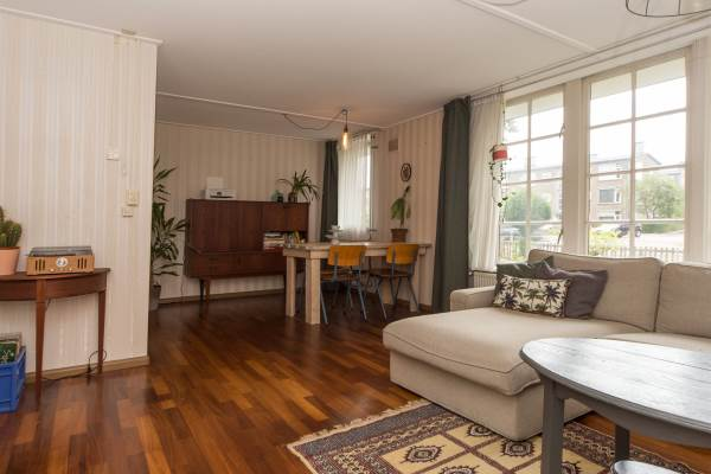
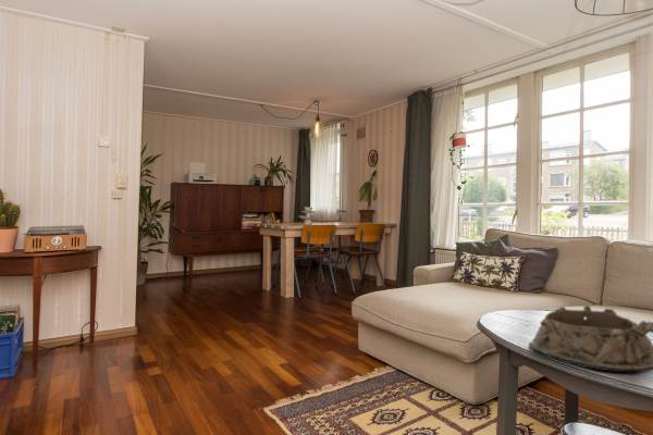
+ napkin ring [528,303,653,373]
